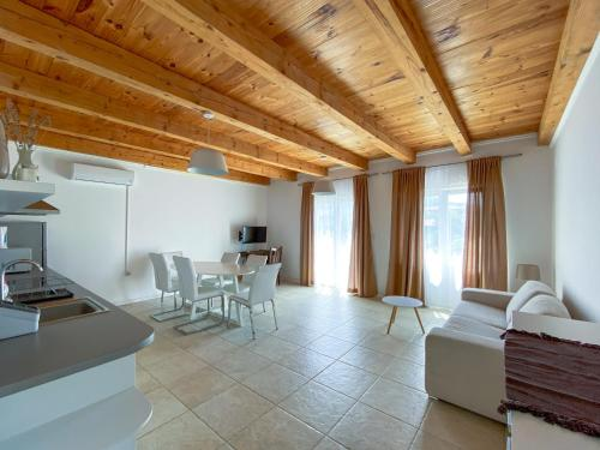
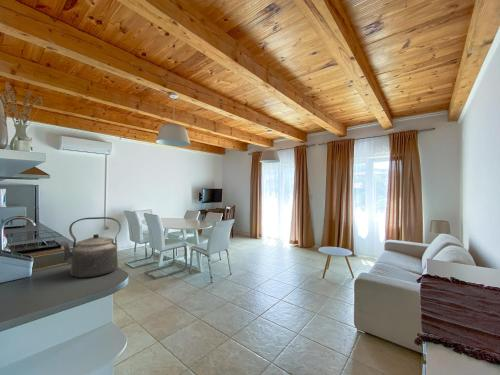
+ kettle [58,216,122,279]
